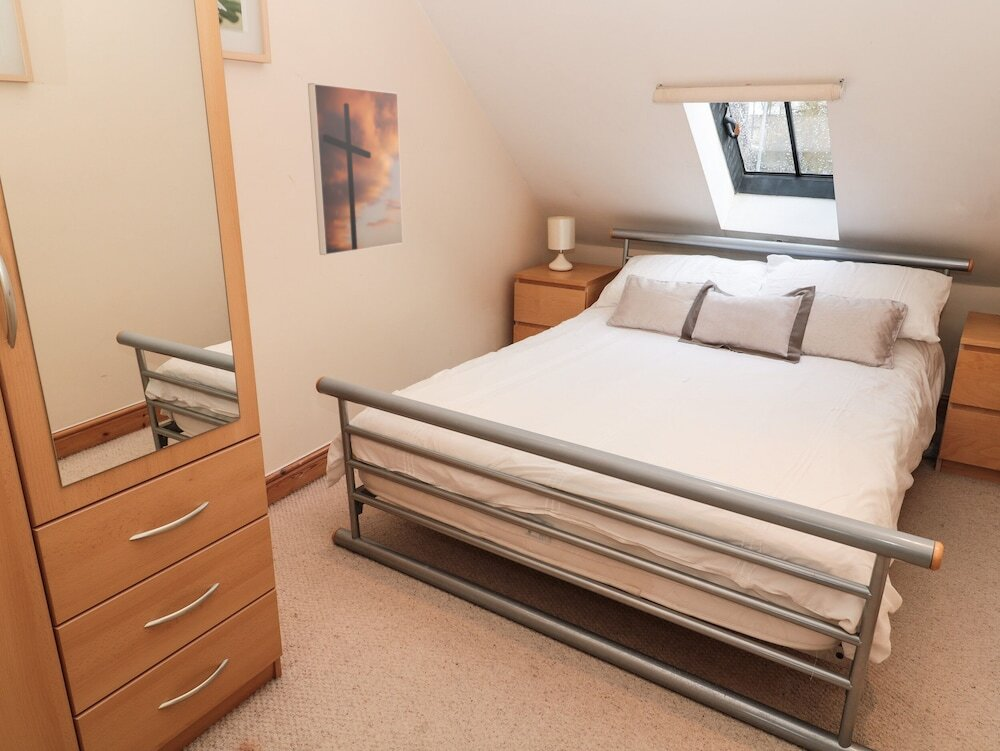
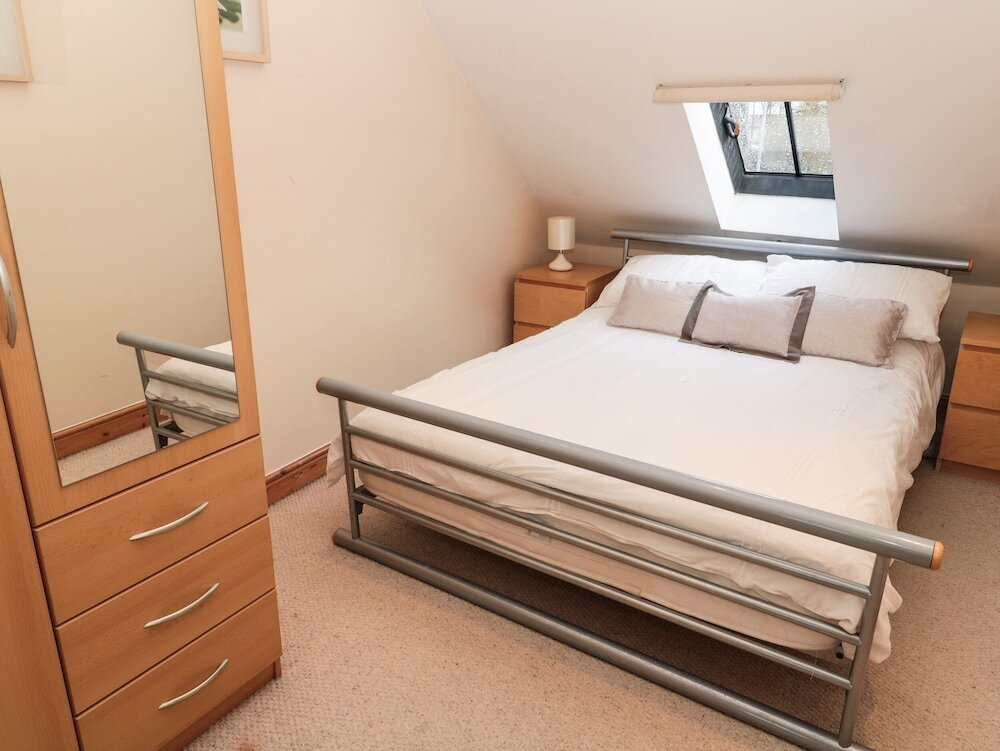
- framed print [307,82,404,256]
